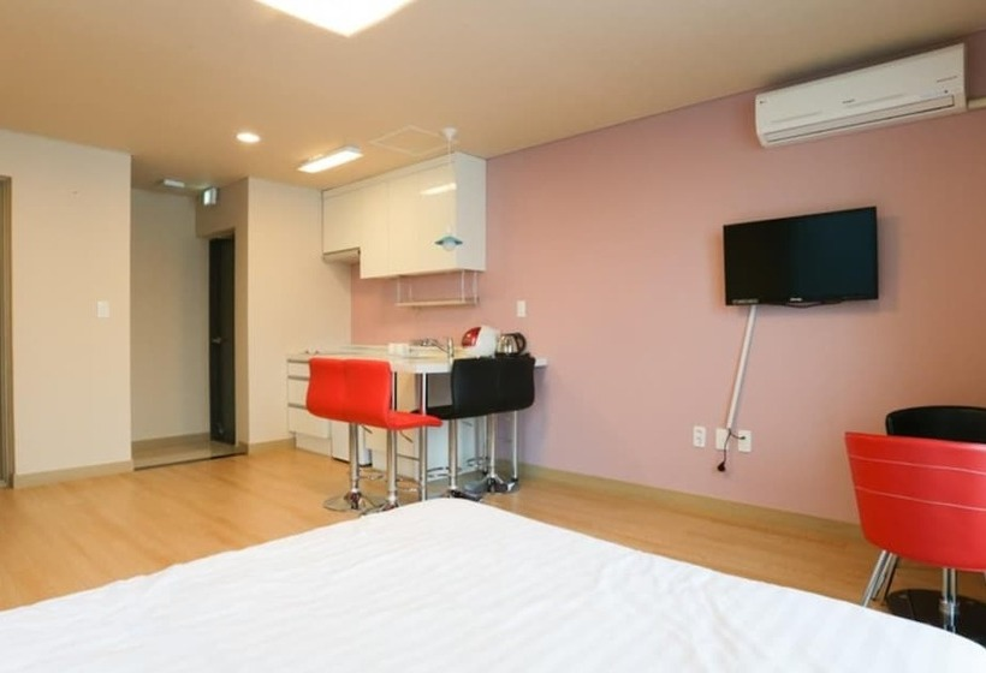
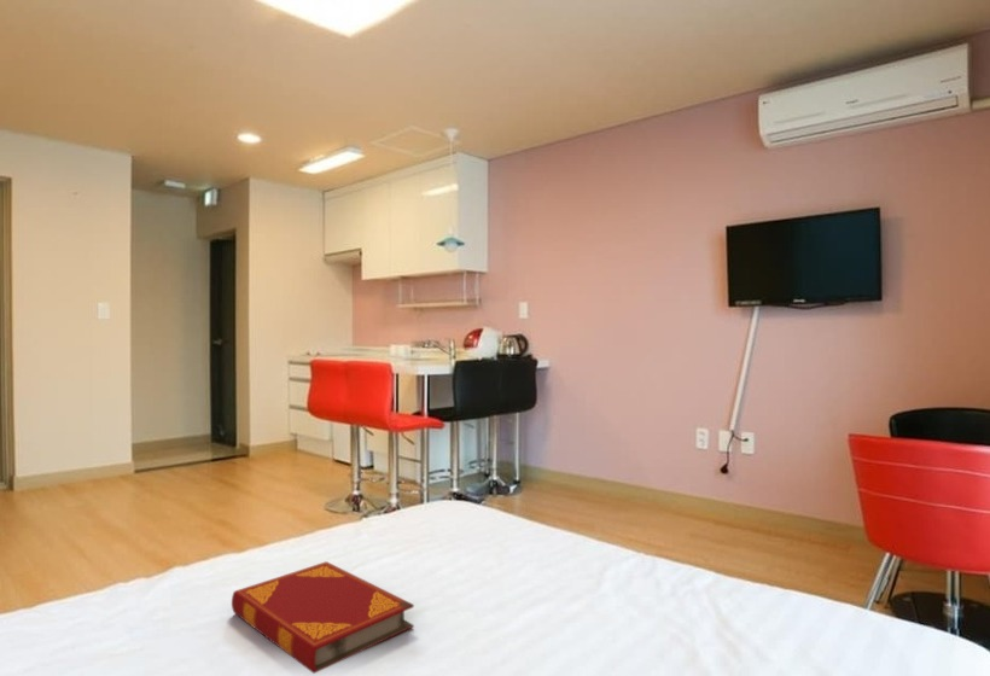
+ hardback book [231,560,415,675]
